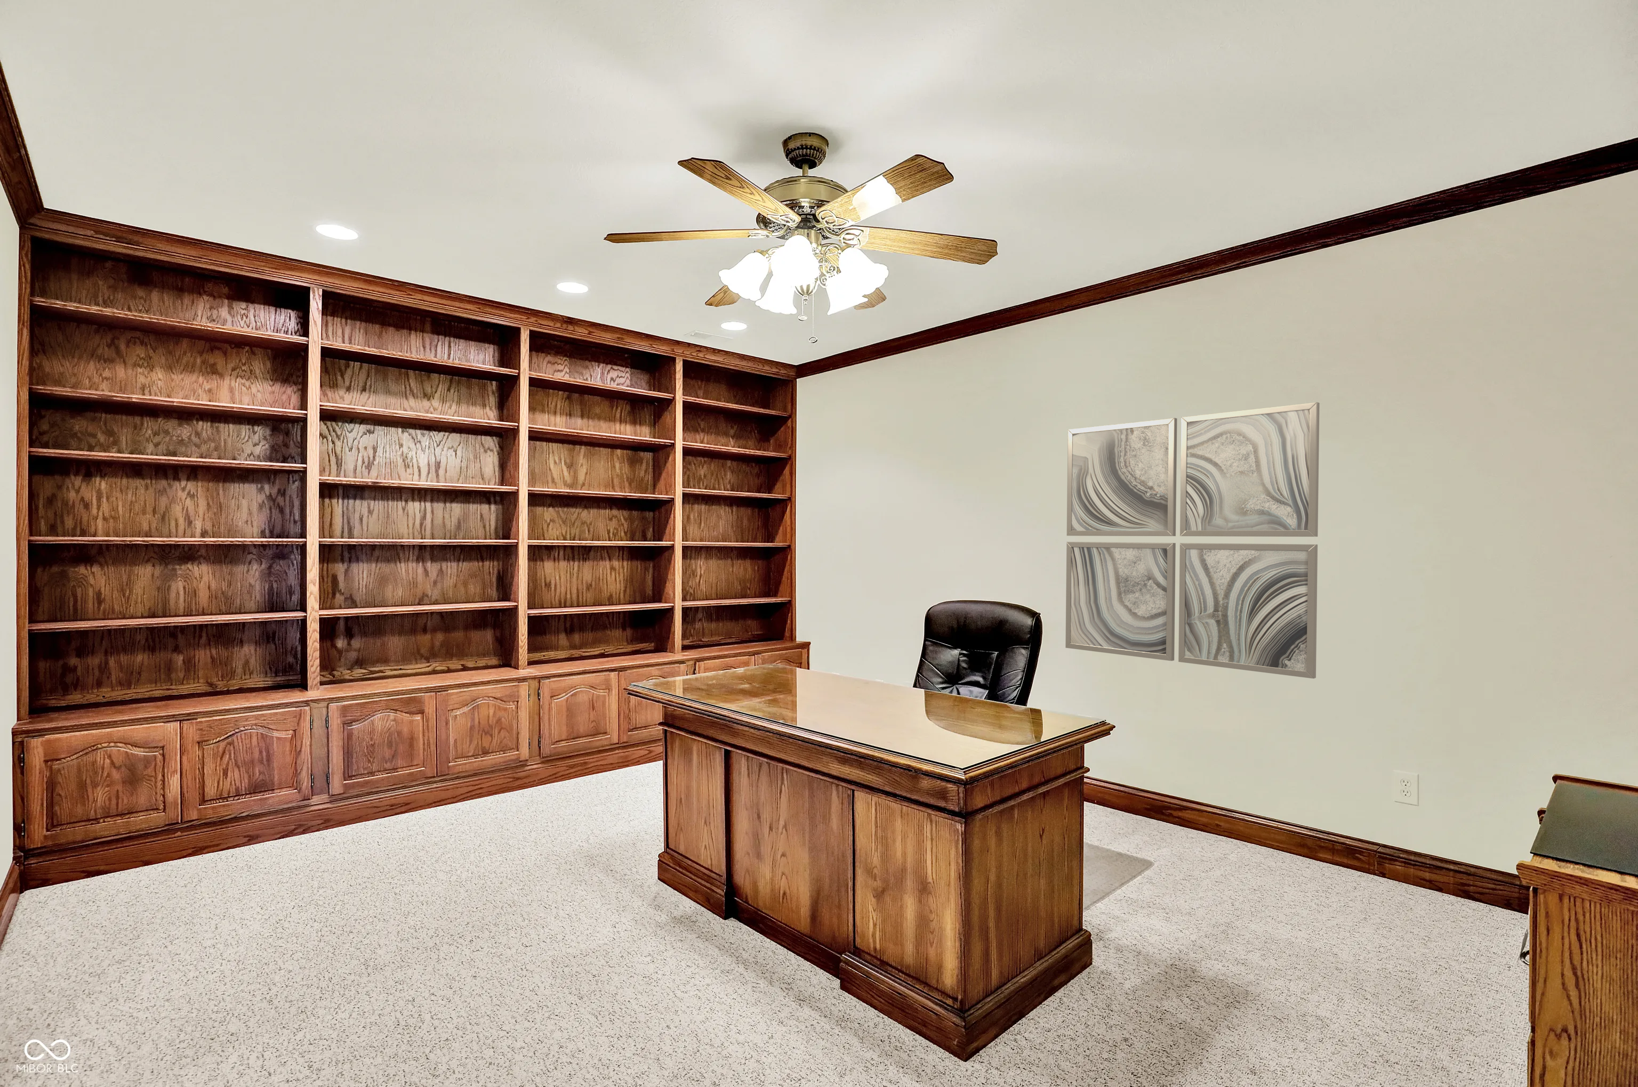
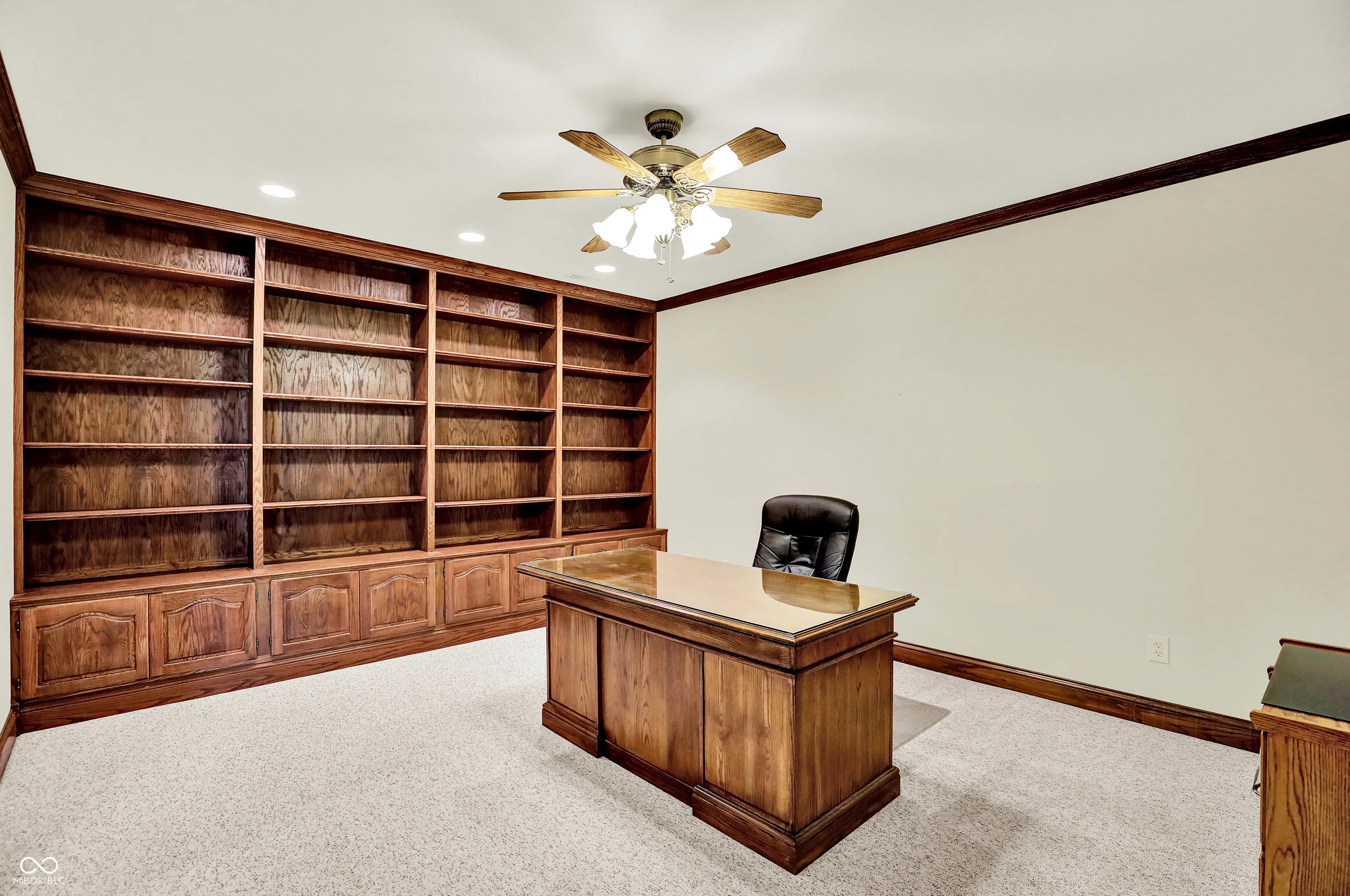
- wall art [1065,402,1320,679]
